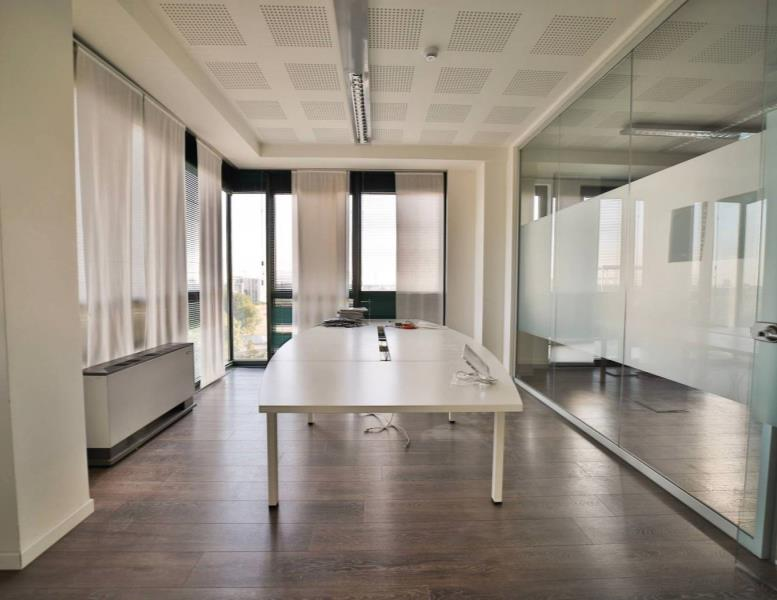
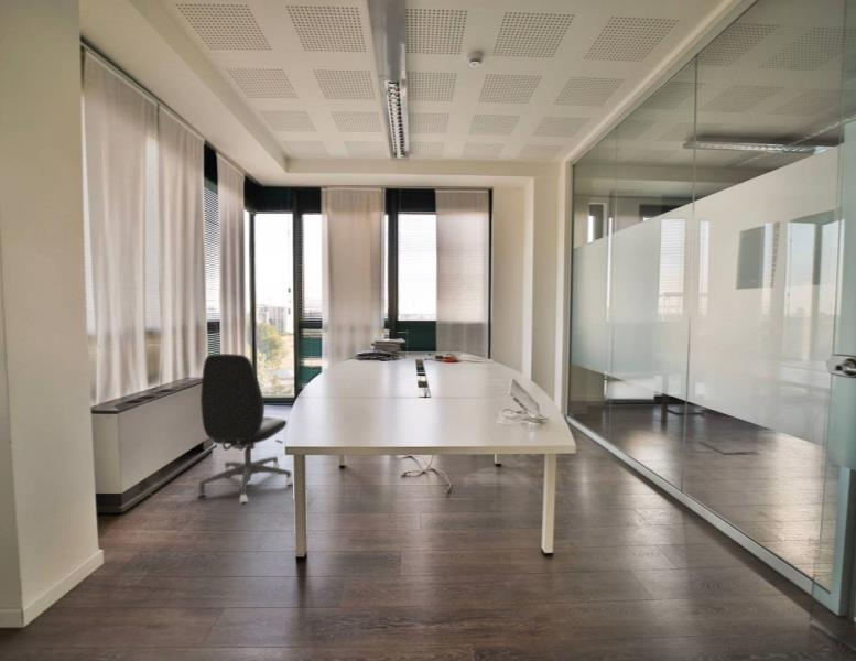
+ office chair [197,353,294,505]
